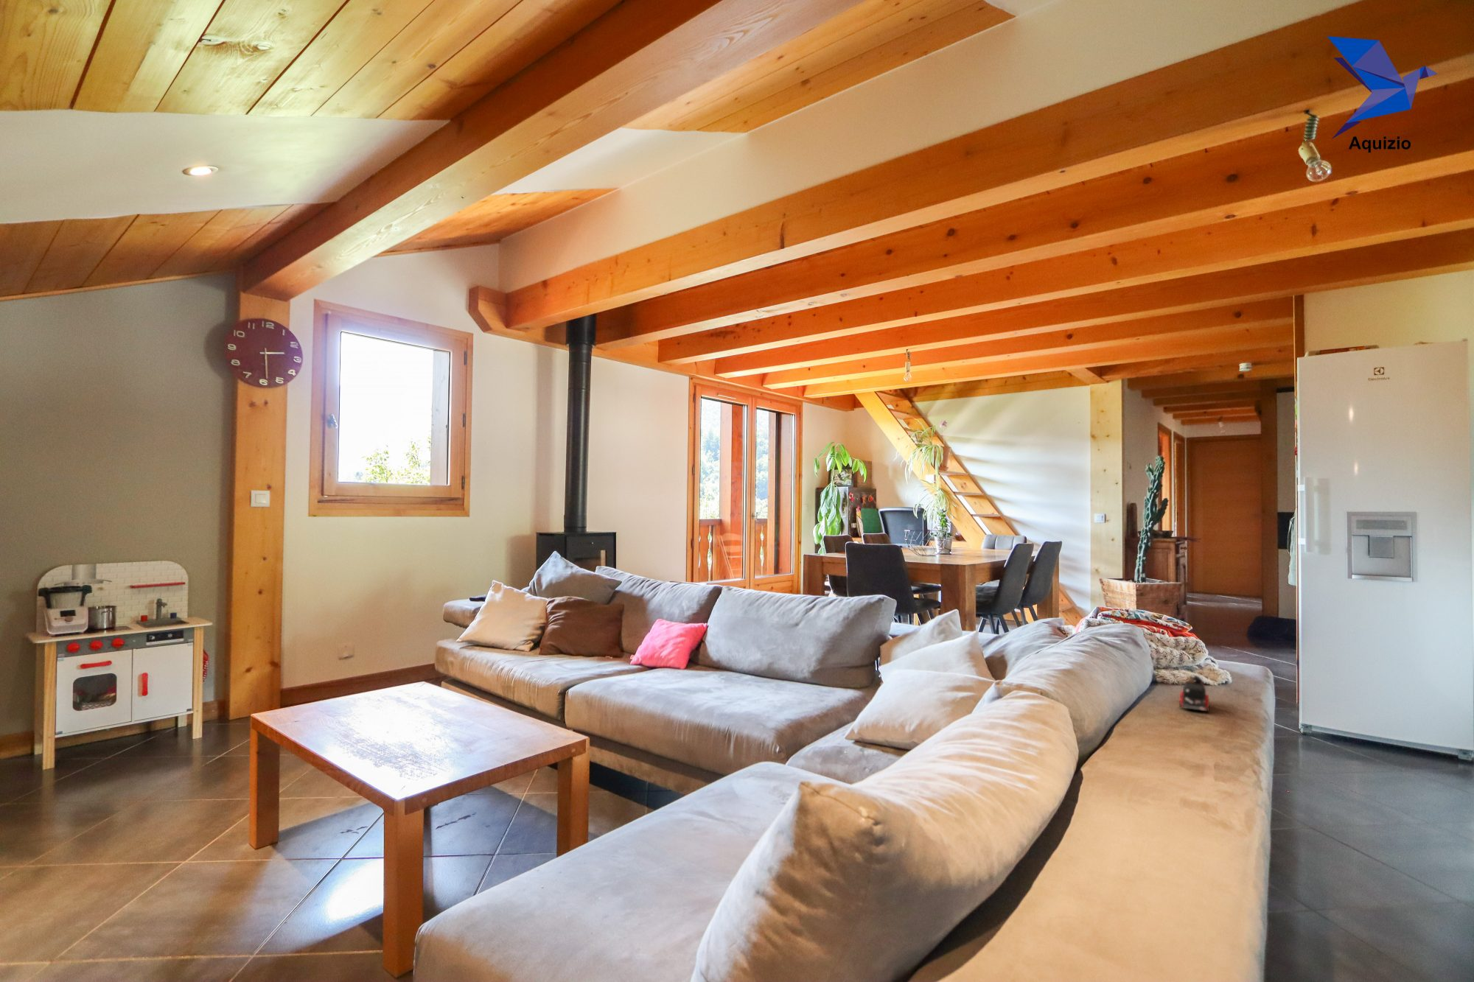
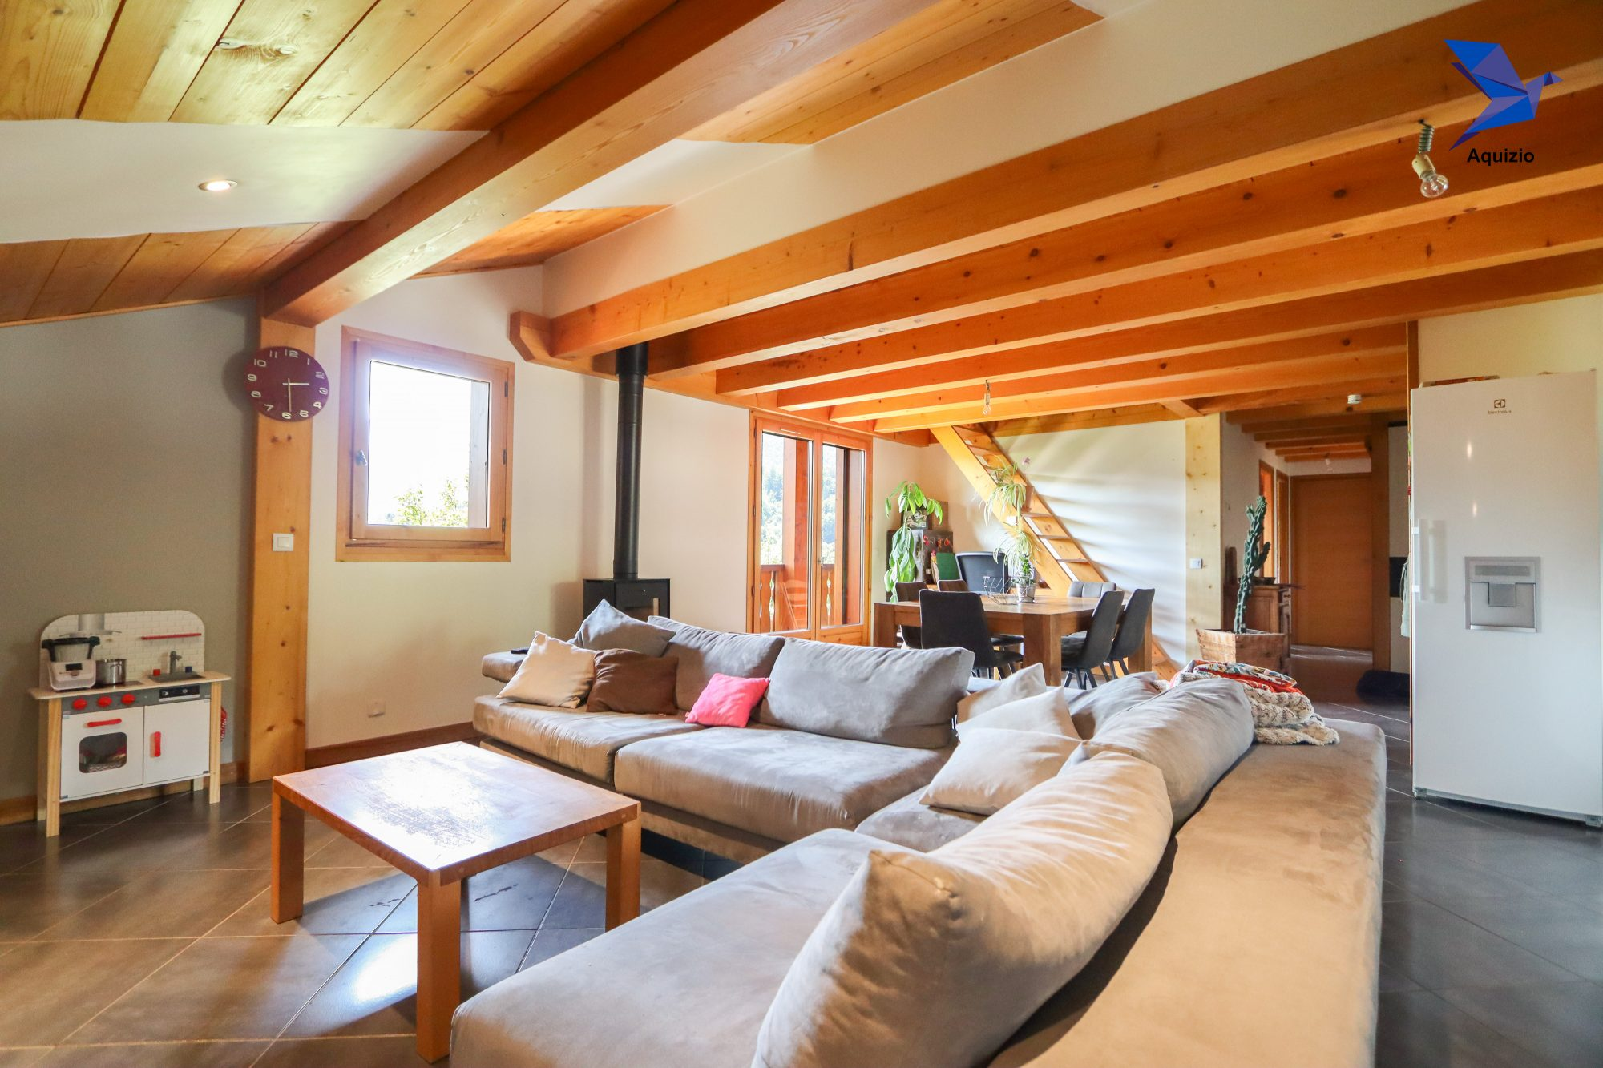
- minivan [1178,675,1210,712]
